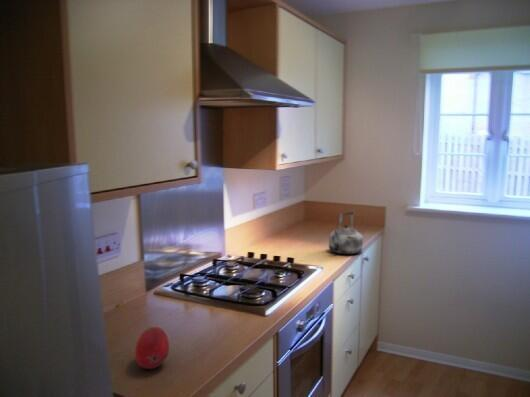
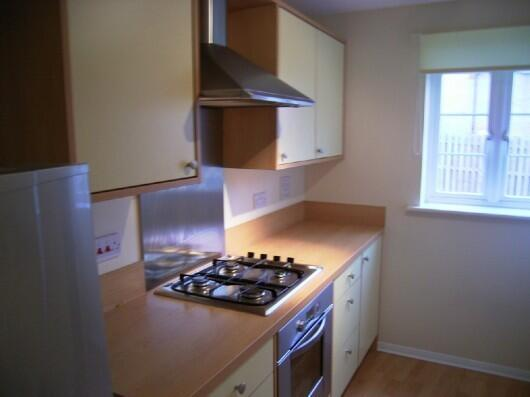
- kettle [328,209,364,255]
- fruit [134,326,170,370]
